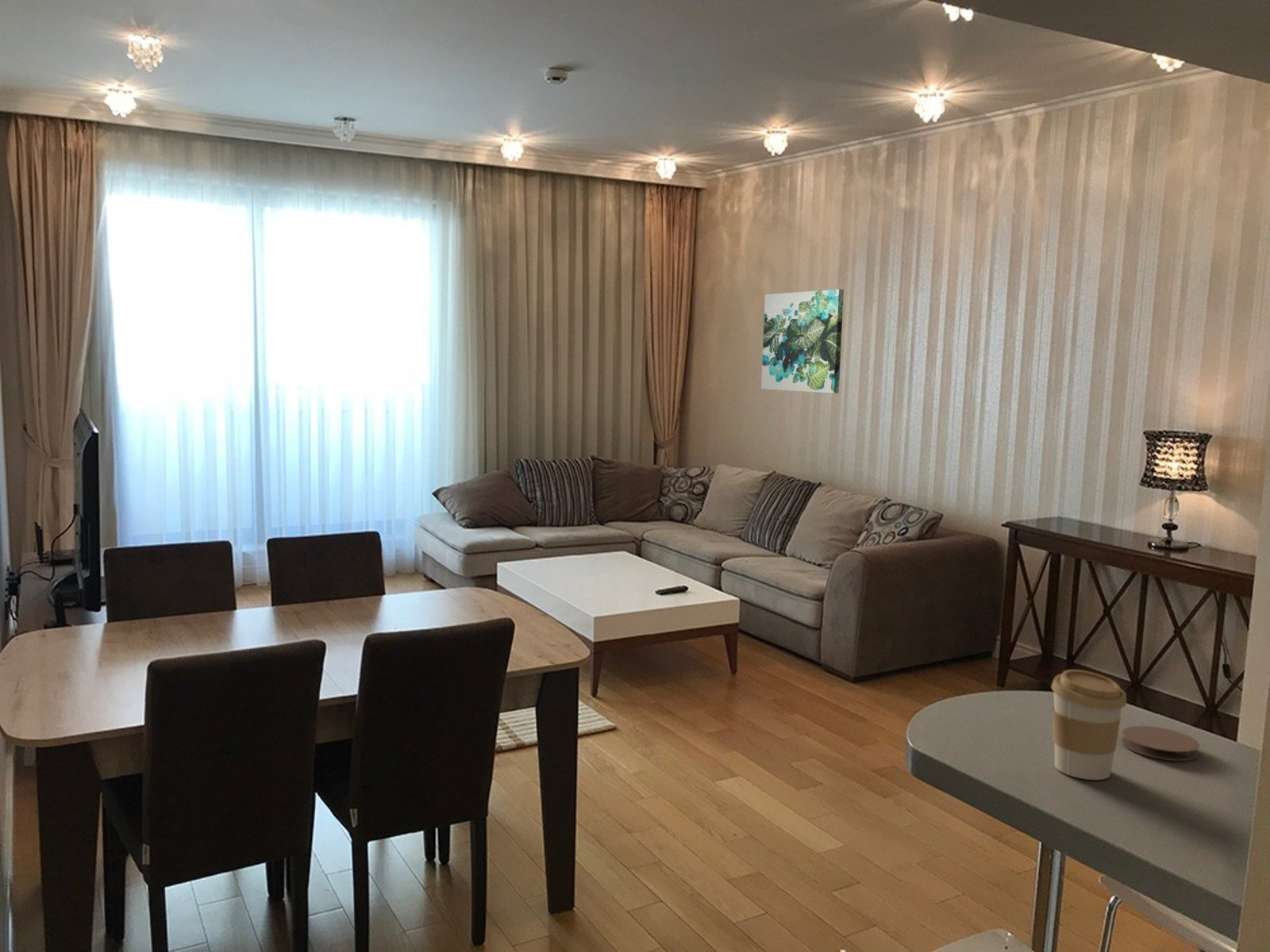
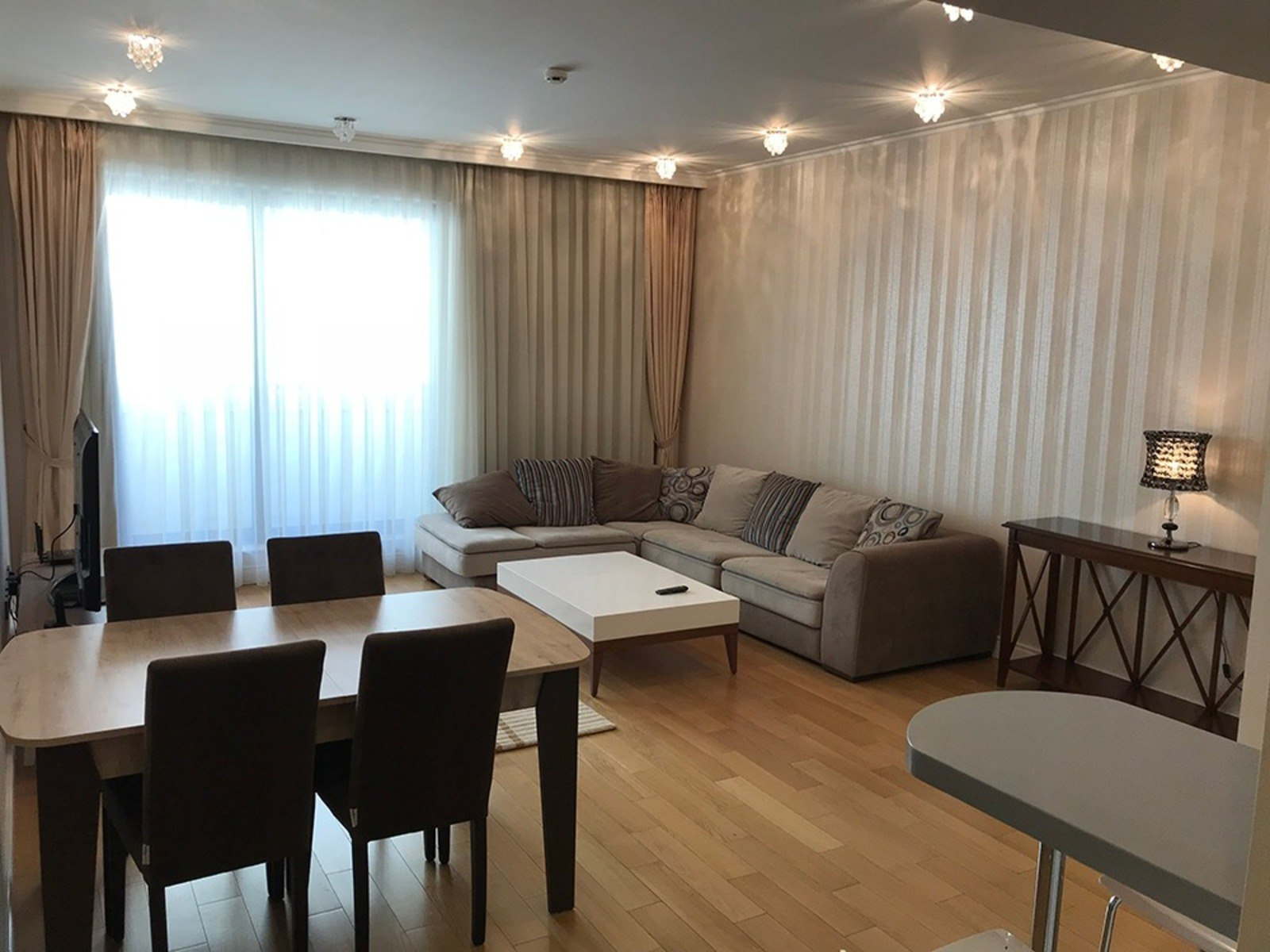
- coffee cup [1050,669,1127,781]
- wall art [760,289,845,394]
- coaster [1121,725,1200,762]
